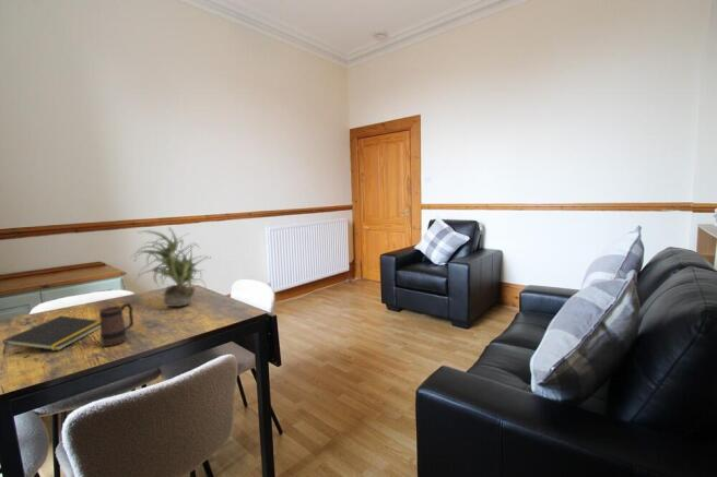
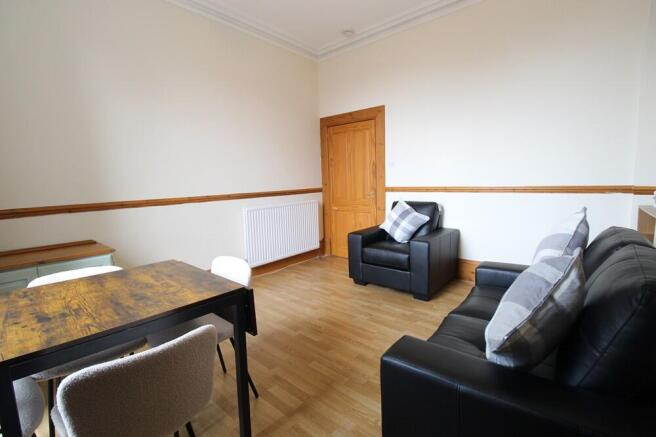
- mug [98,302,134,347]
- notepad [2,314,101,356]
- potted plant [129,227,213,308]
